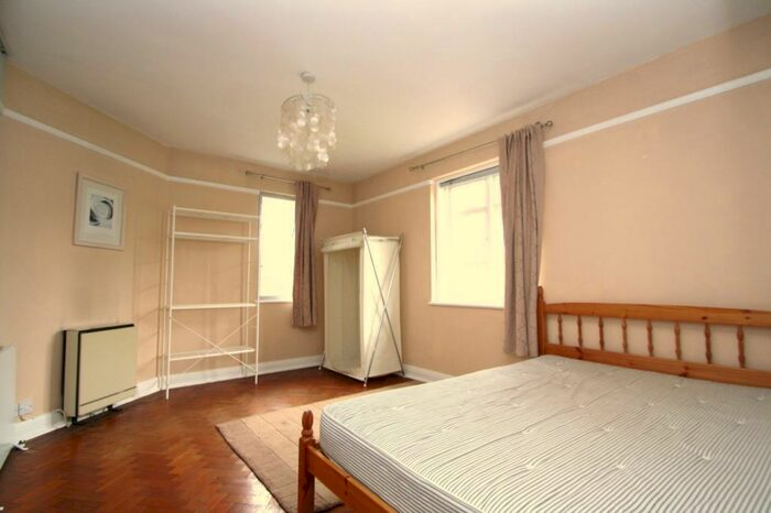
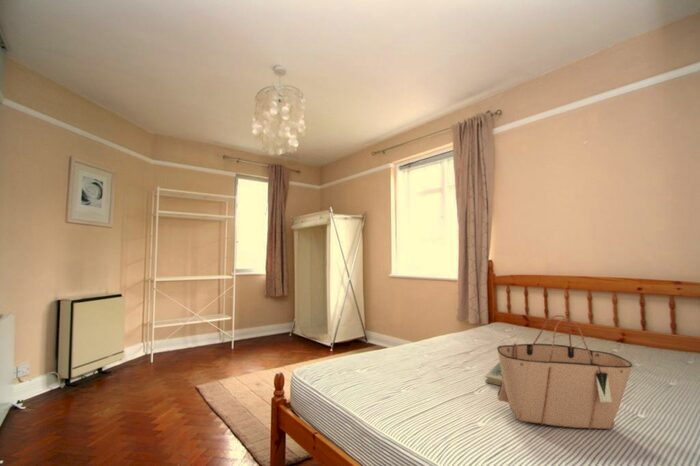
+ tote bag [496,314,633,430]
+ book [484,361,502,386]
